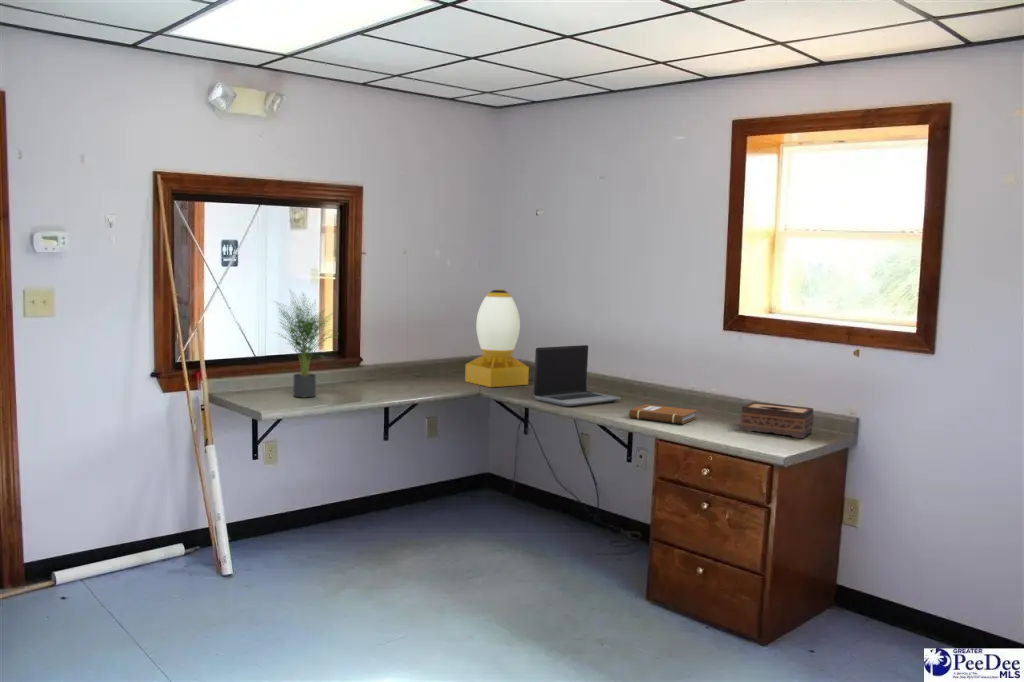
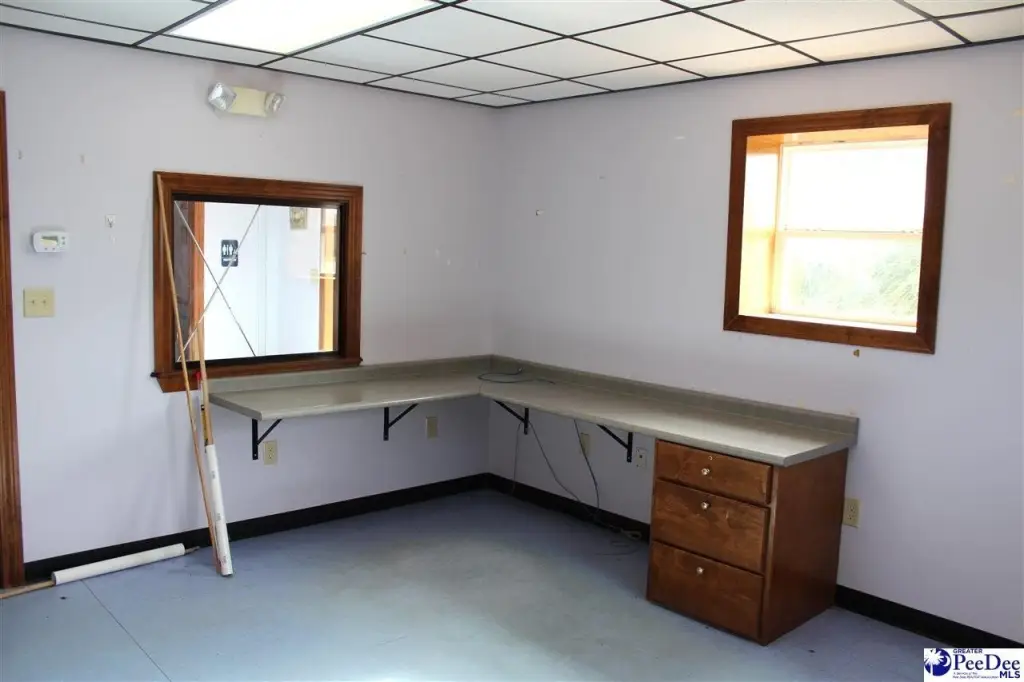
- potted plant [271,288,339,399]
- notebook [628,404,698,425]
- laptop computer [533,344,622,407]
- desk lamp [464,288,530,388]
- tissue box [740,401,815,439]
